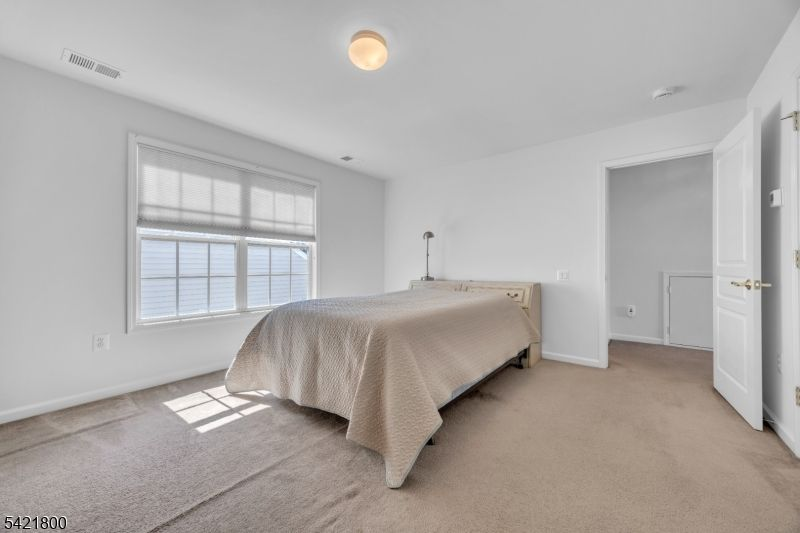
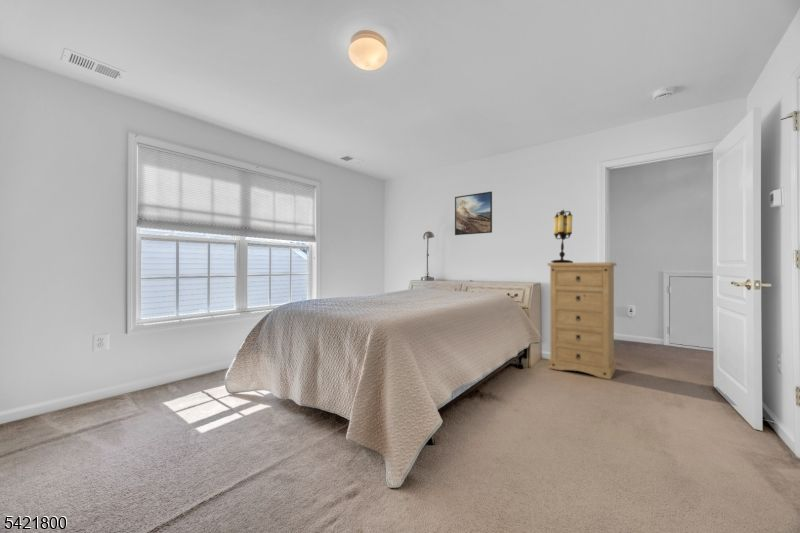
+ dresser [547,261,617,380]
+ table lamp [550,209,574,263]
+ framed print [454,191,493,236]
